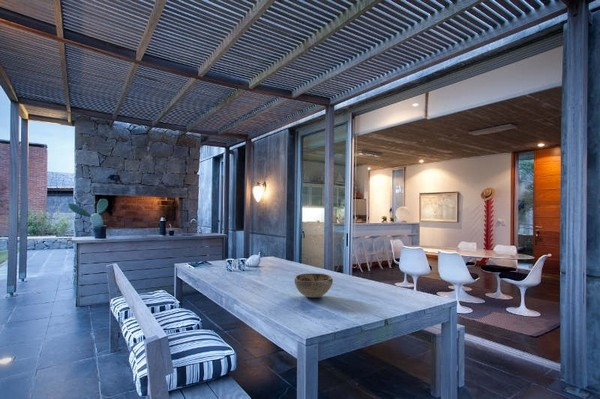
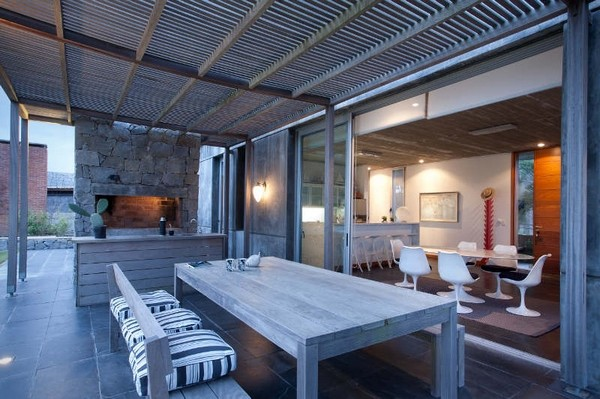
- decorative bowl [293,272,334,298]
